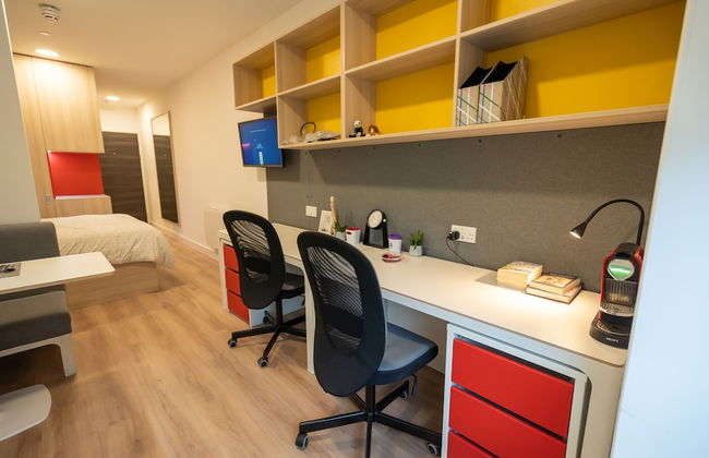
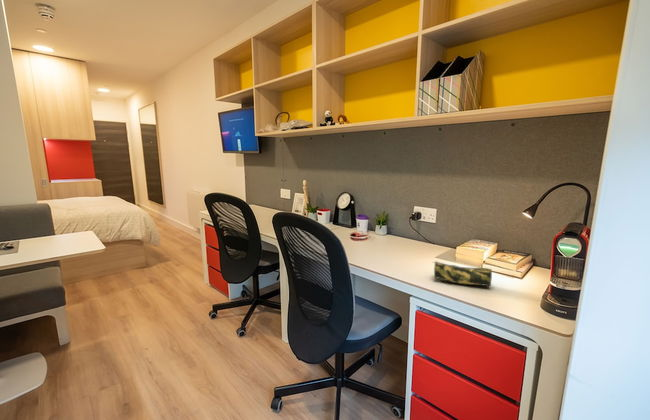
+ pencil case [431,261,493,287]
